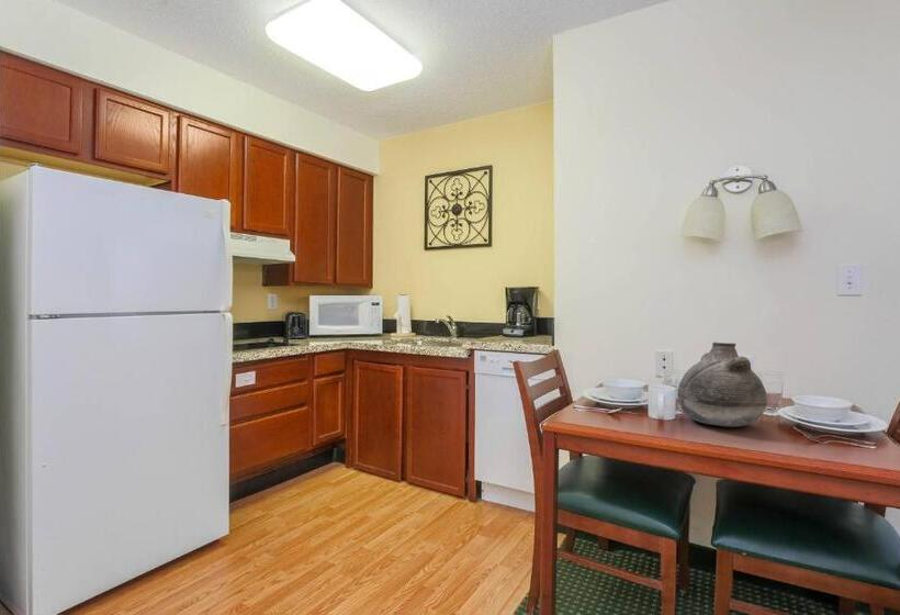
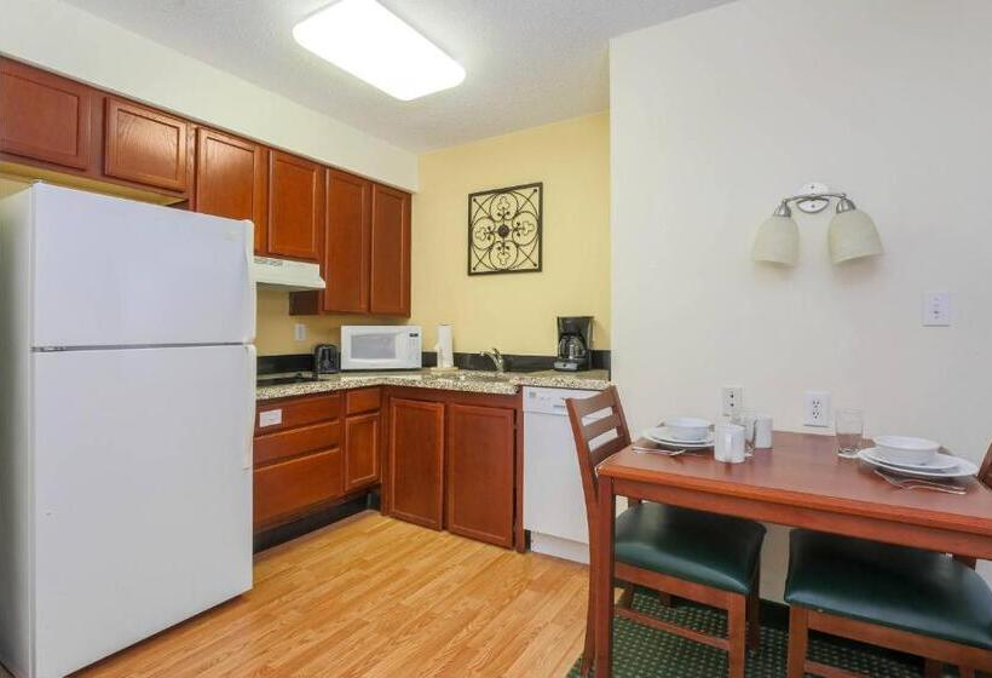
- vase [676,342,768,428]
